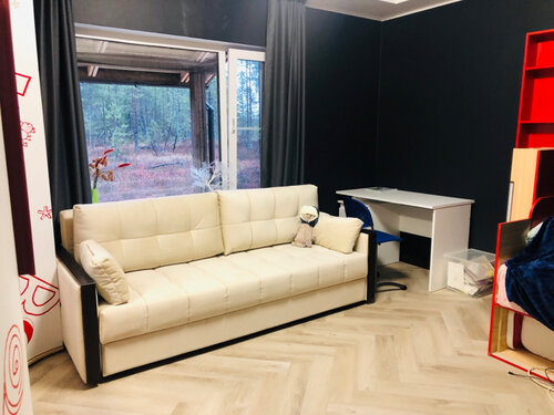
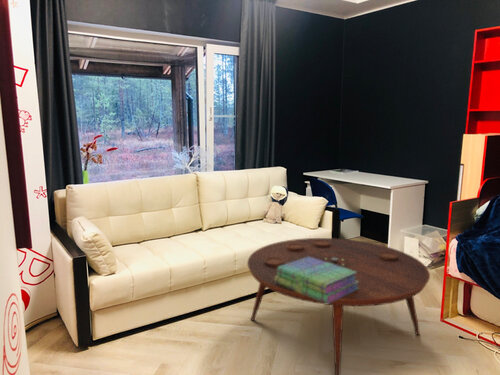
+ stack of books [275,257,359,304]
+ coffee table [246,237,431,375]
